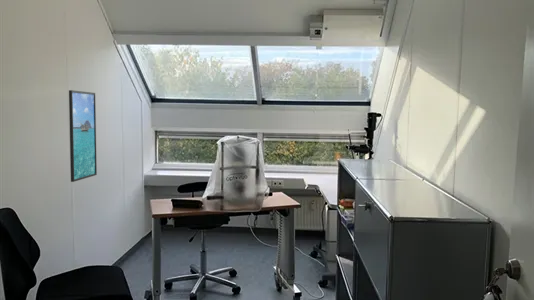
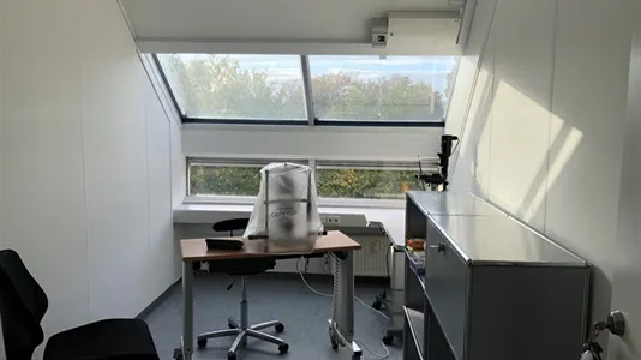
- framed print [68,89,98,183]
